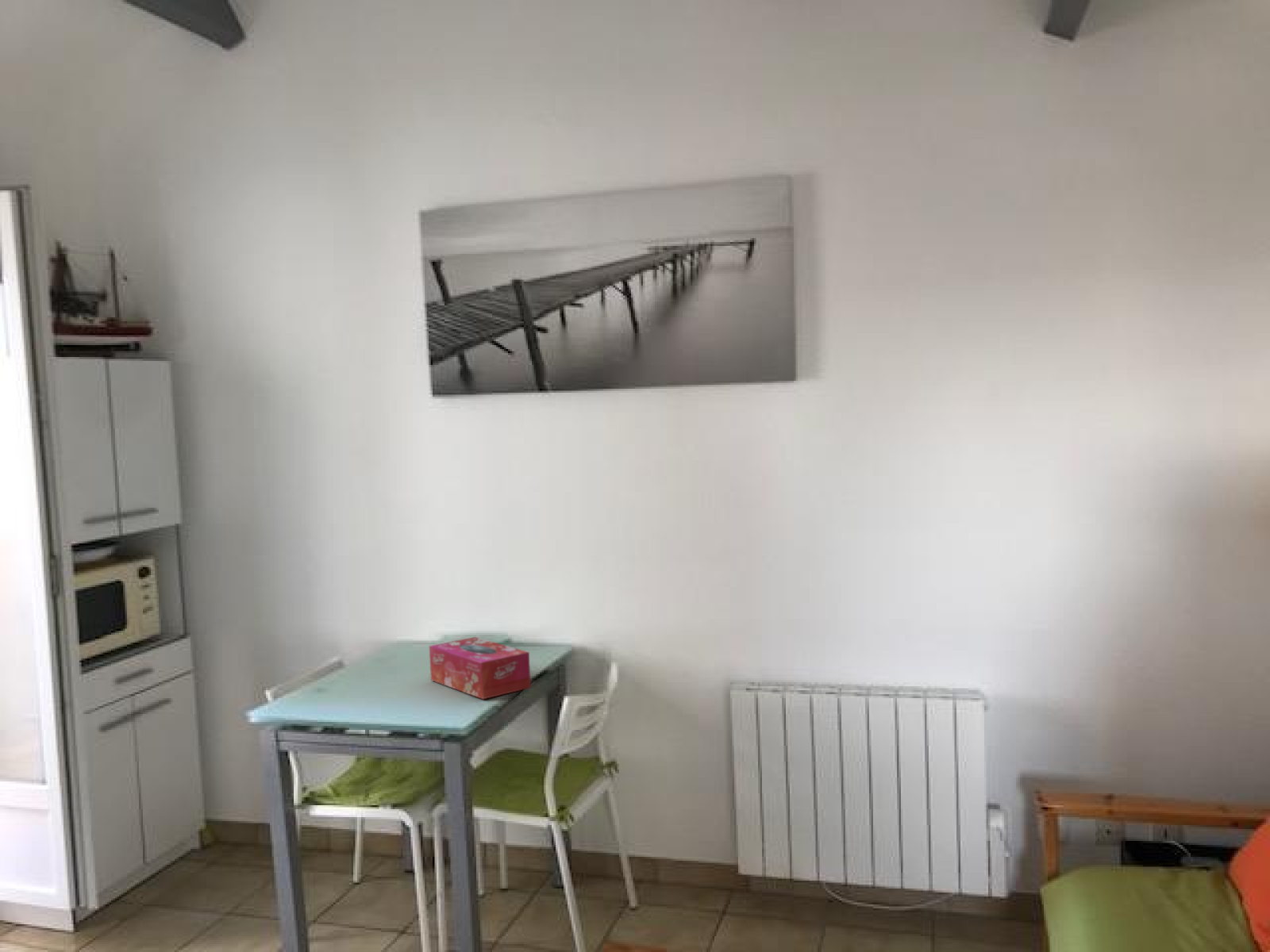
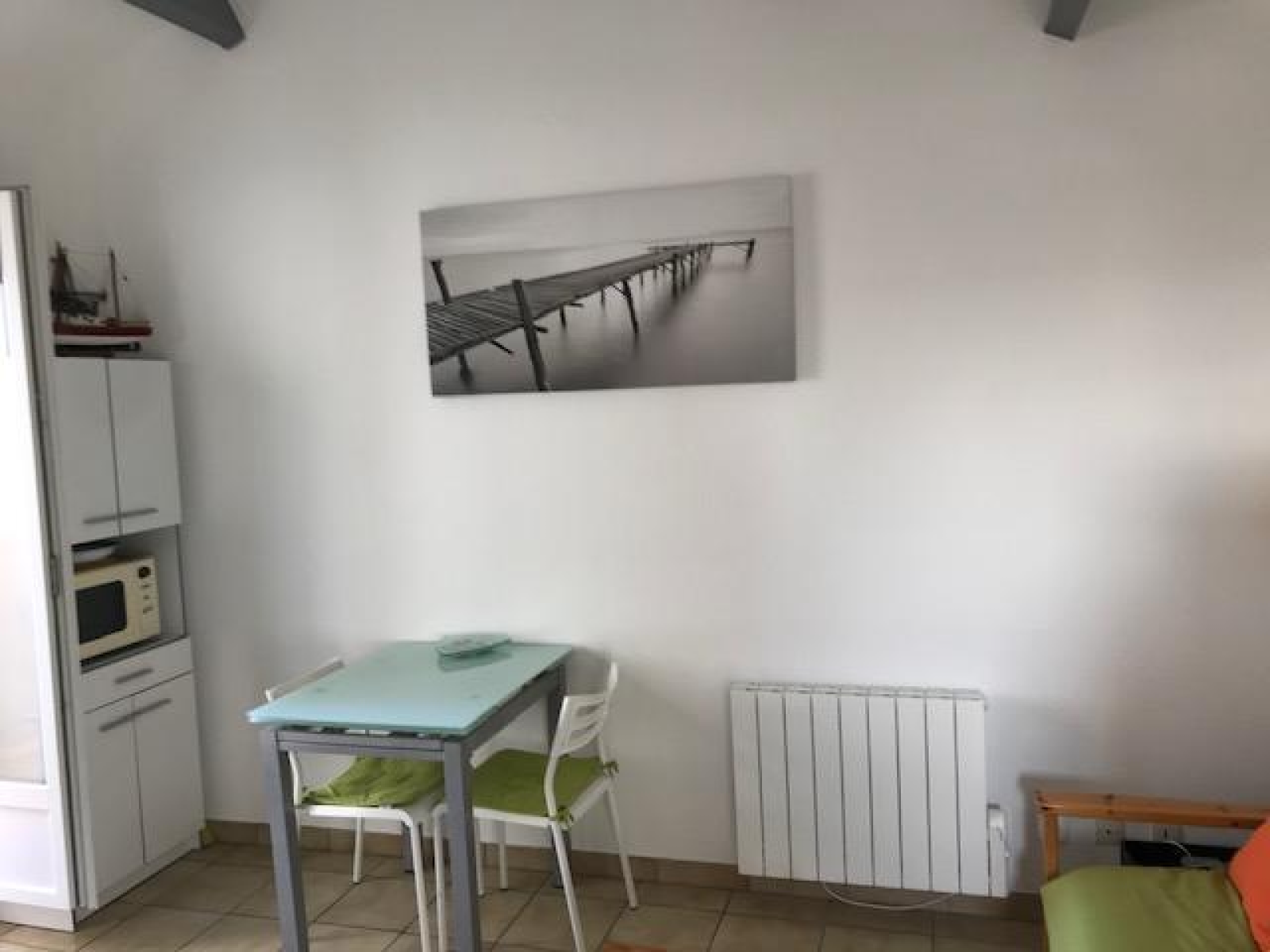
- tissue box [429,636,532,700]
